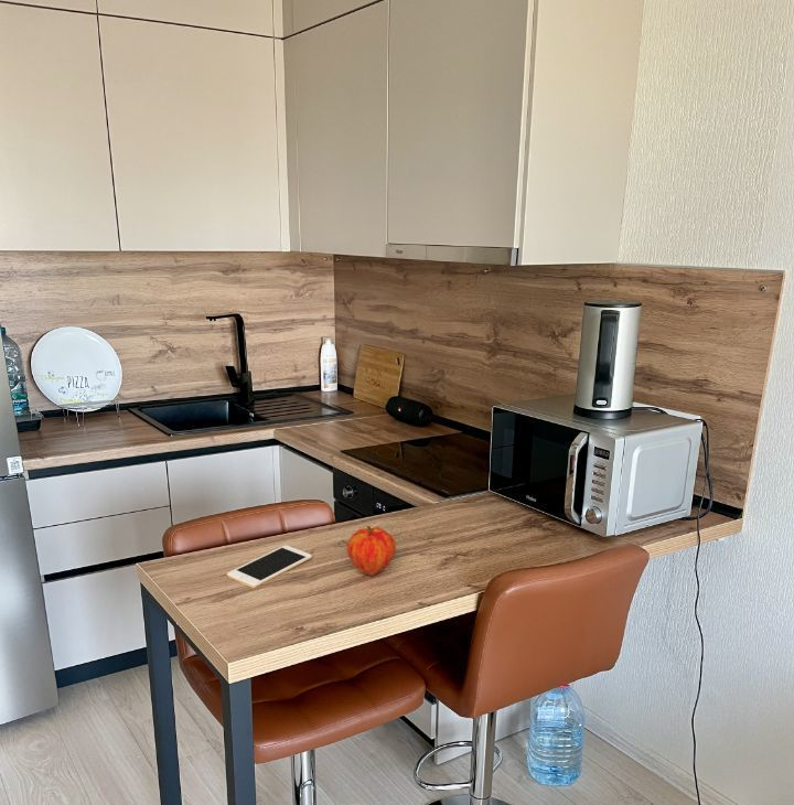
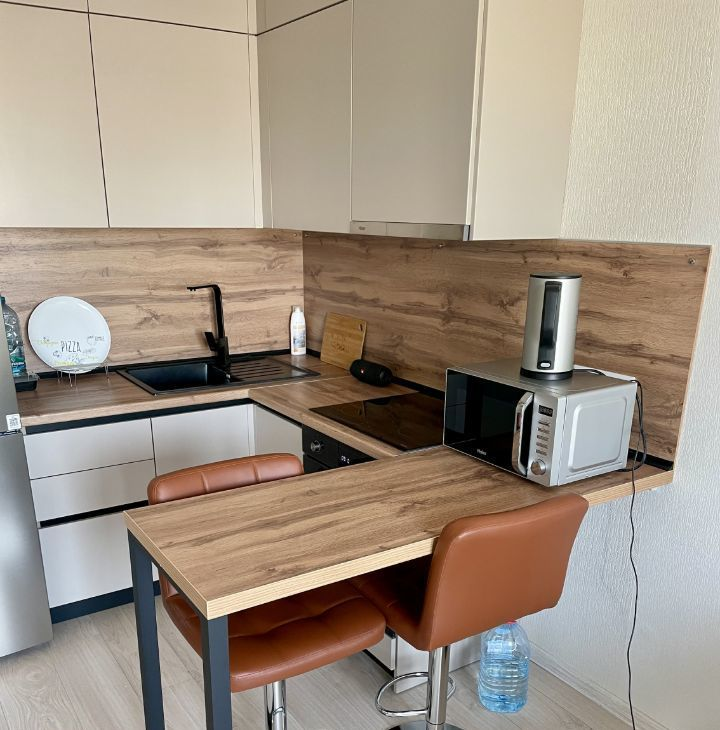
- fruit [345,524,397,577]
- cell phone [226,545,313,589]
